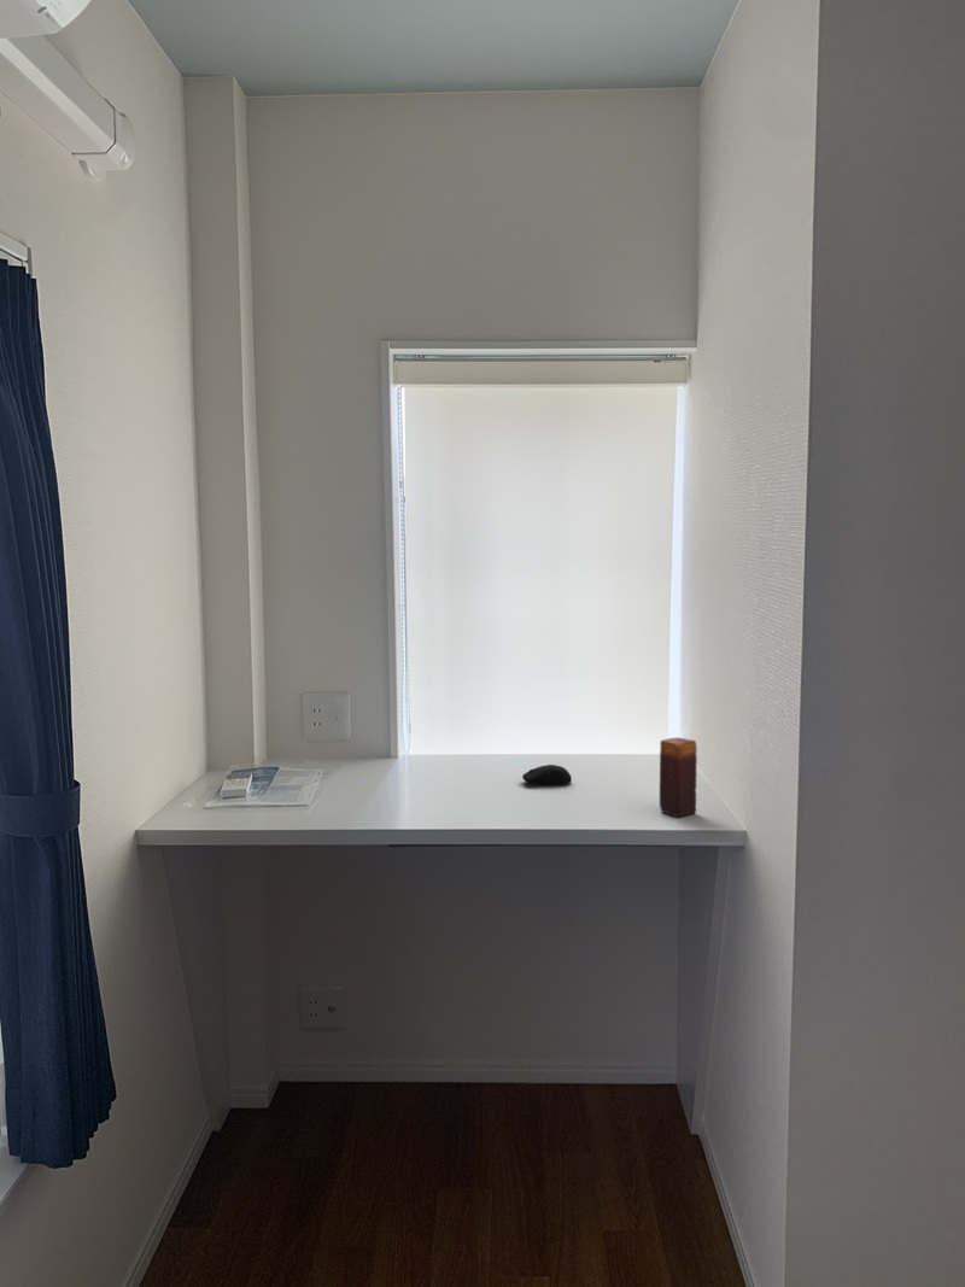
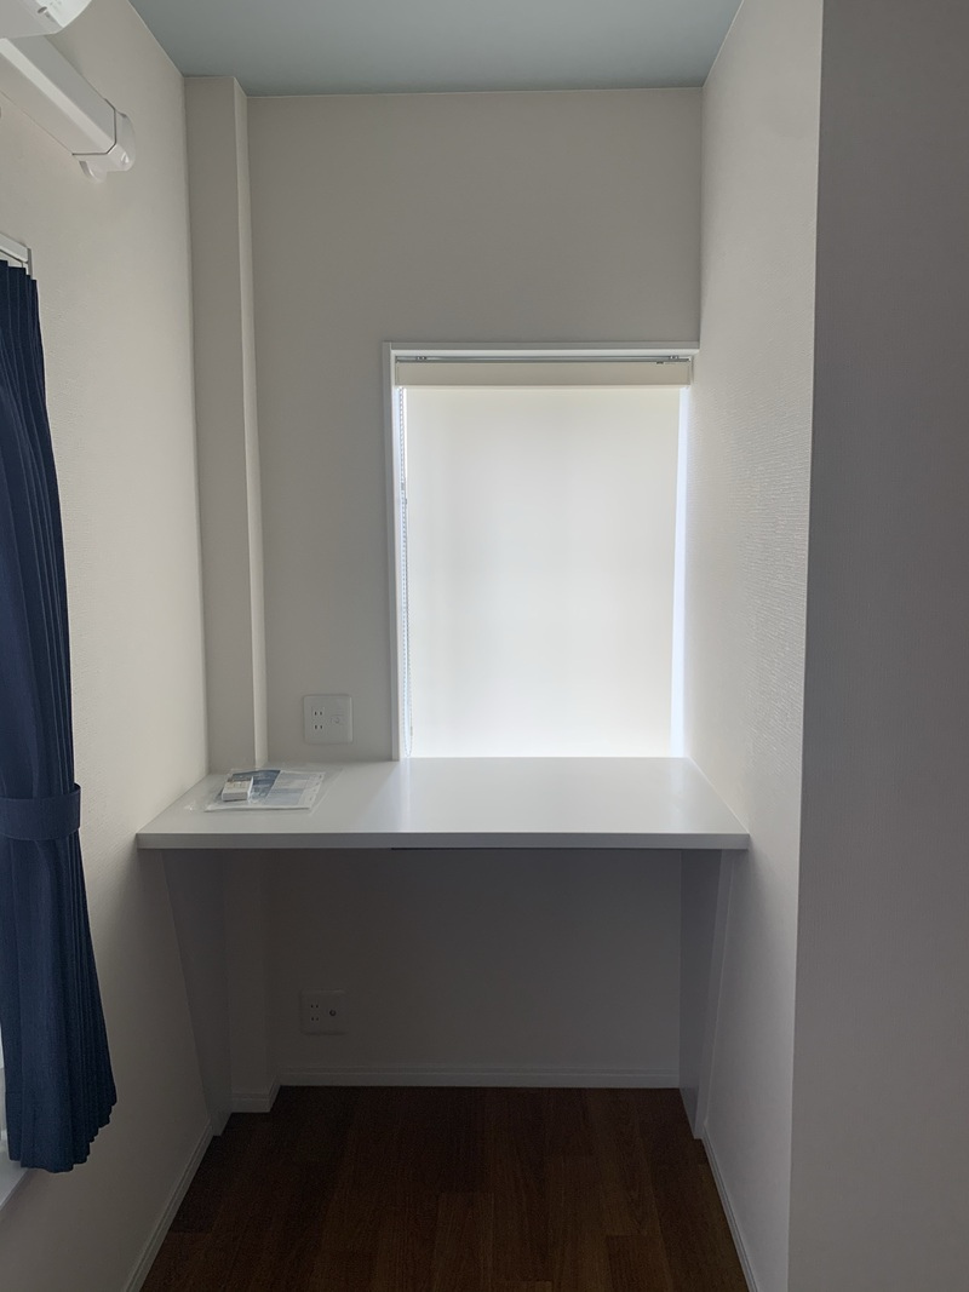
- candle [659,737,698,818]
- computer mouse [521,764,573,785]
